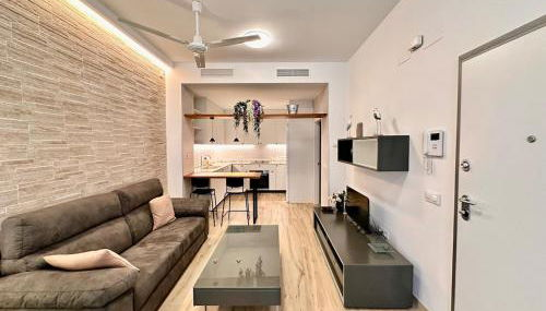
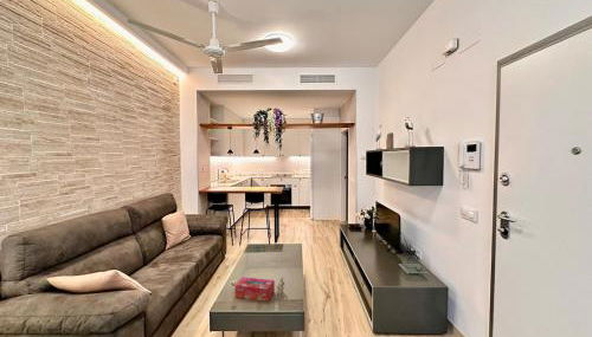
+ tissue box [234,276,276,303]
